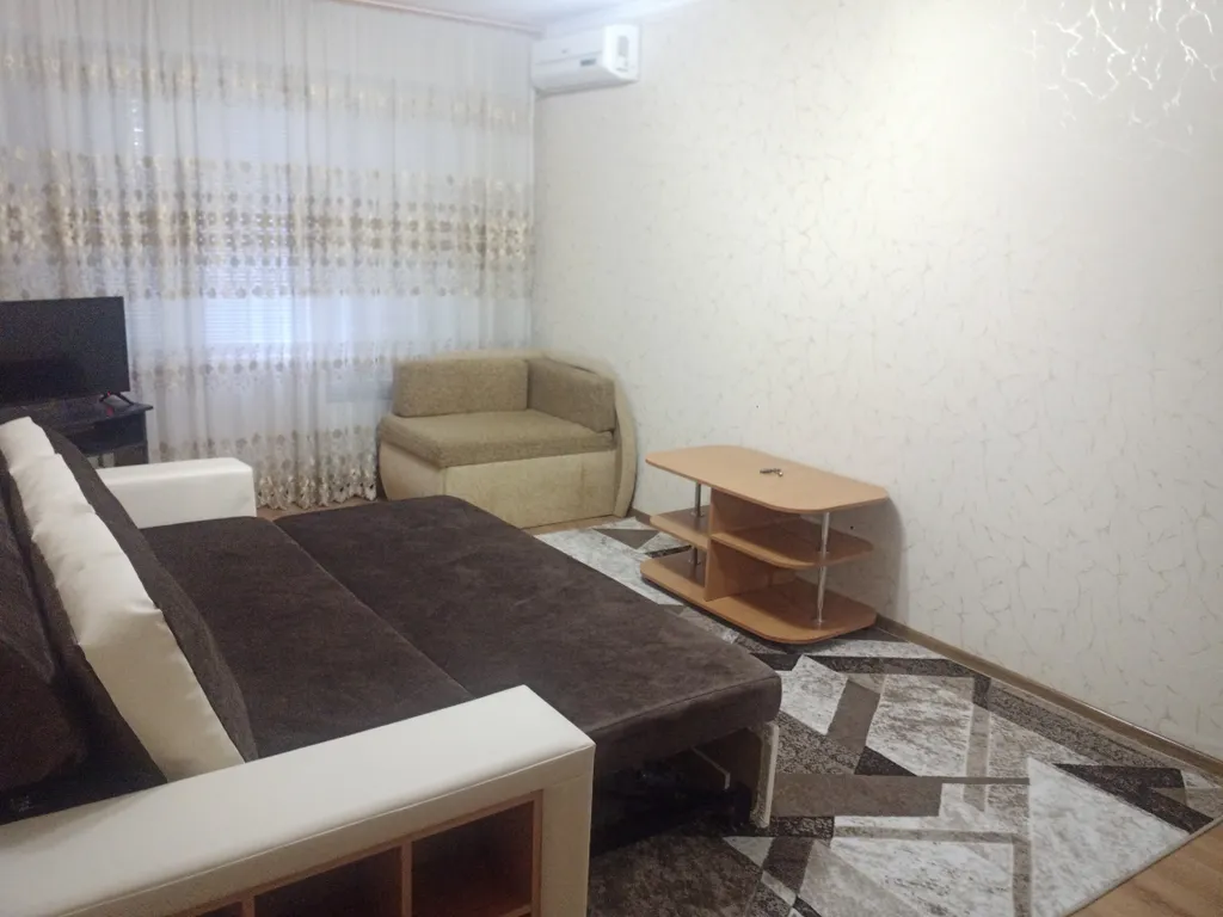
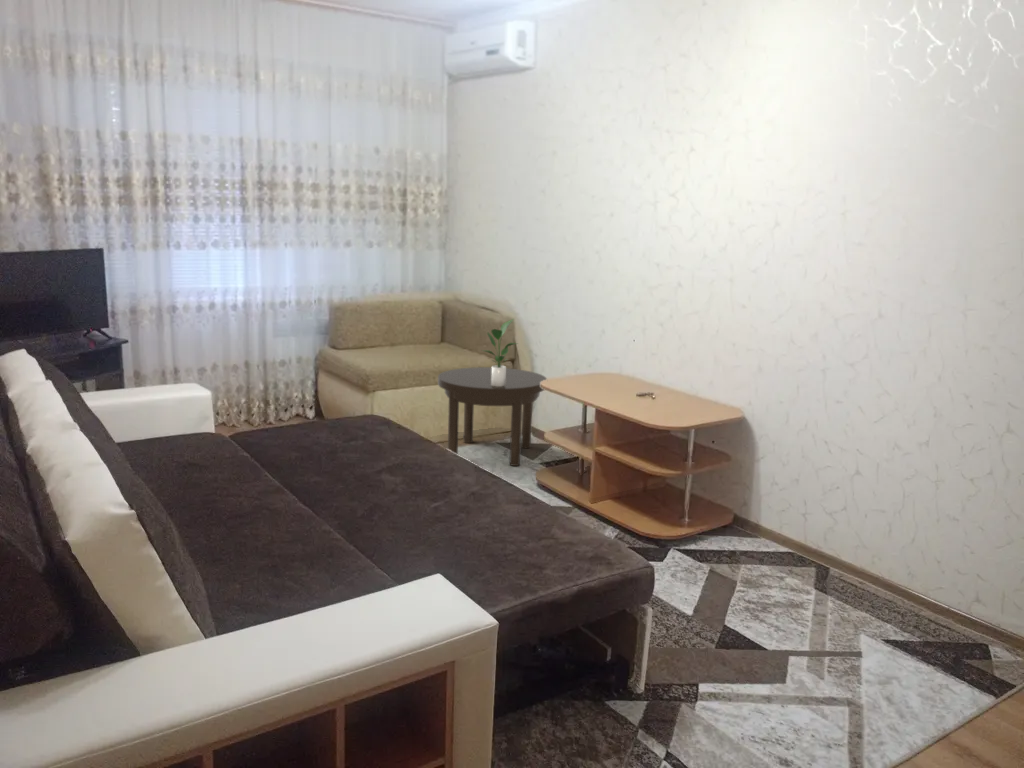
+ side table [437,366,548,467]
+ potted plant [481,318,518,387]
